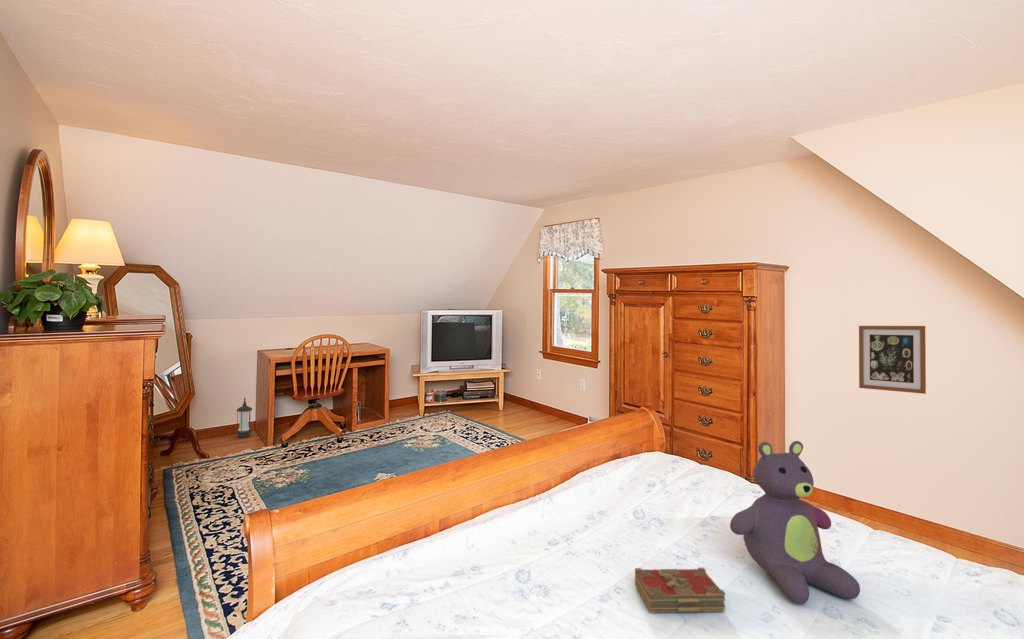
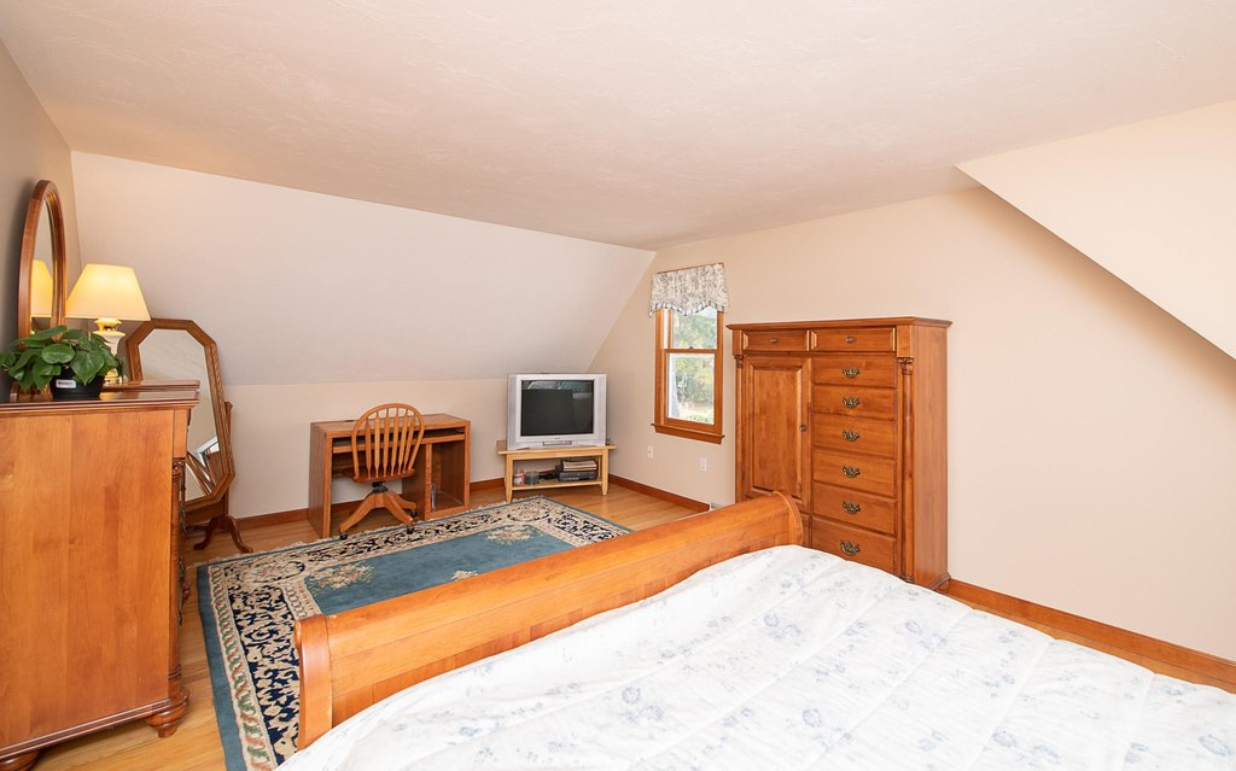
- book [634,567,727,614]
- lantern [235,397,253,438]
- wall art [858,325,927,395]
- stuffed bear [729,440,861,605]
